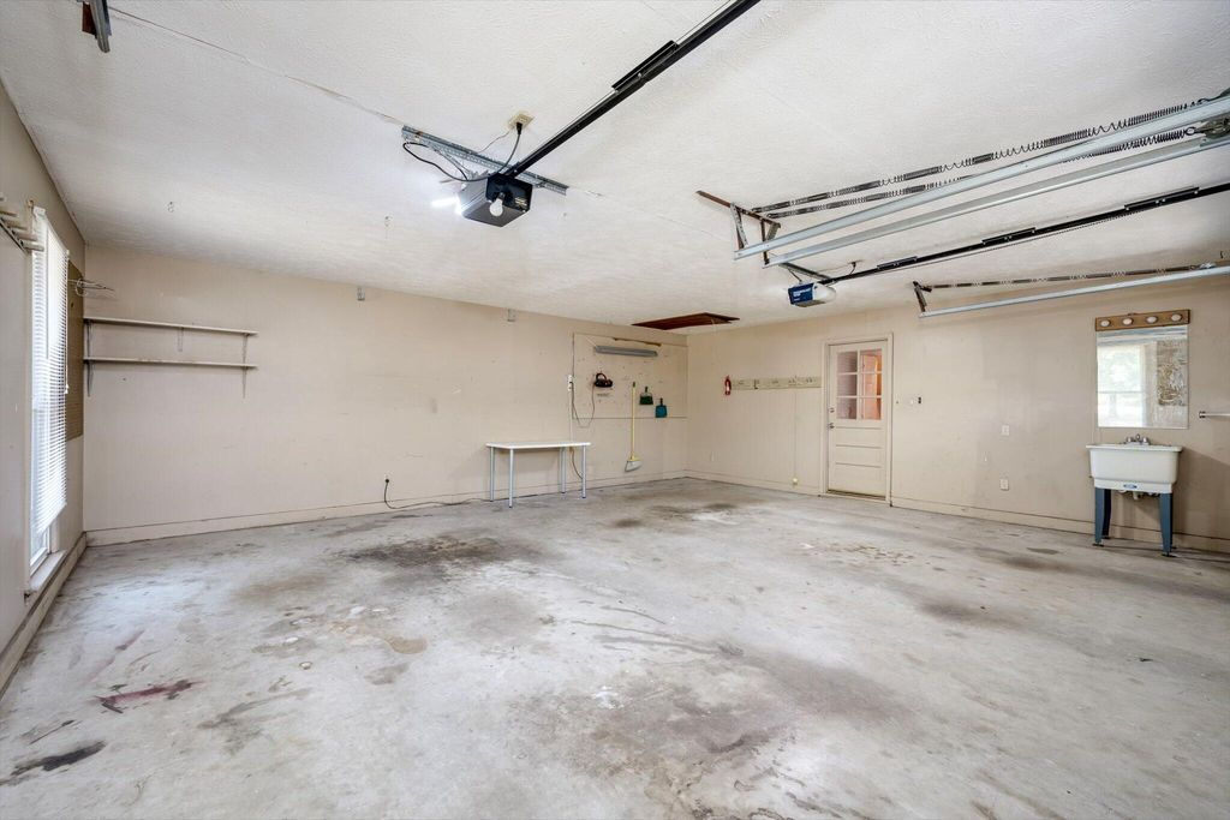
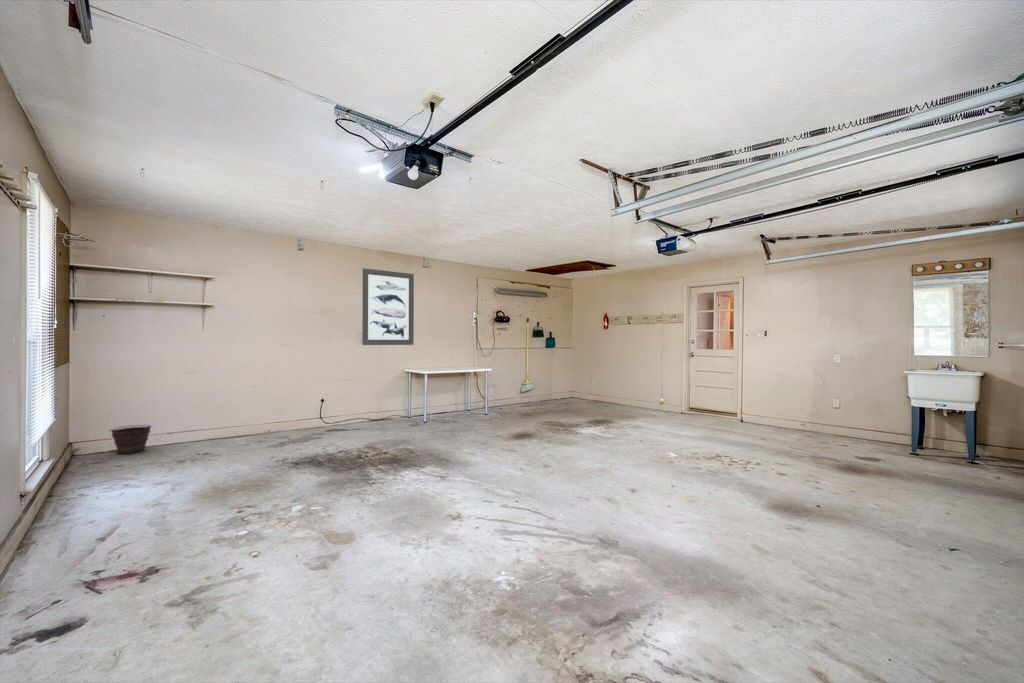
+ bucket [108,424,154,455]
+ wall art [361,267,415,346]
